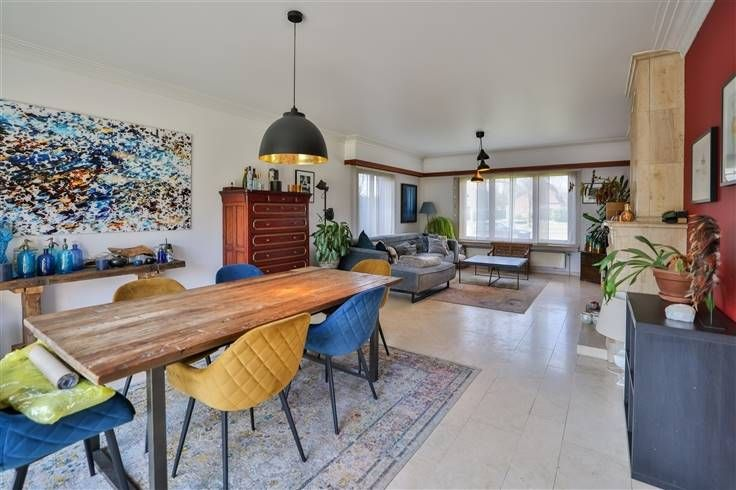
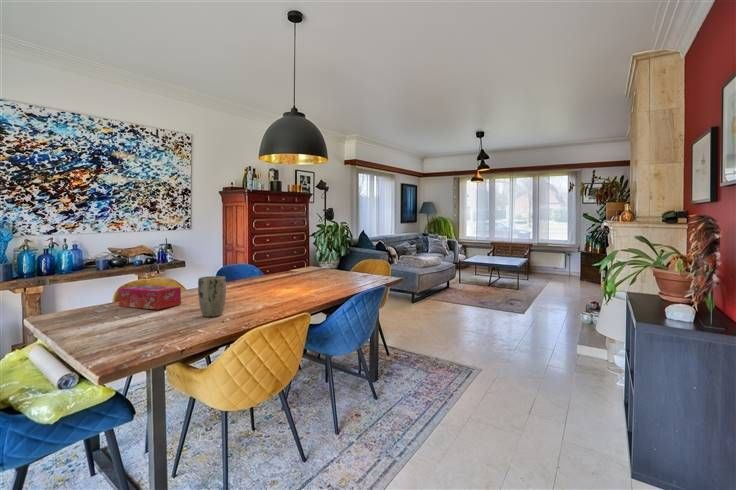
+ plant pot [197,275,227,318]
+ tissue box [118,284,182,310]
